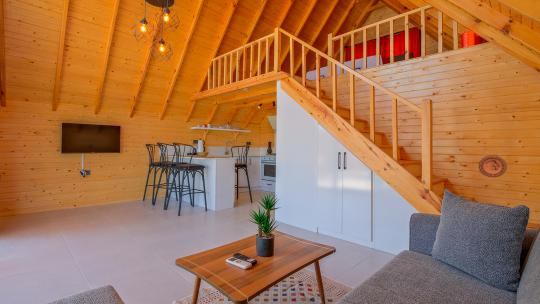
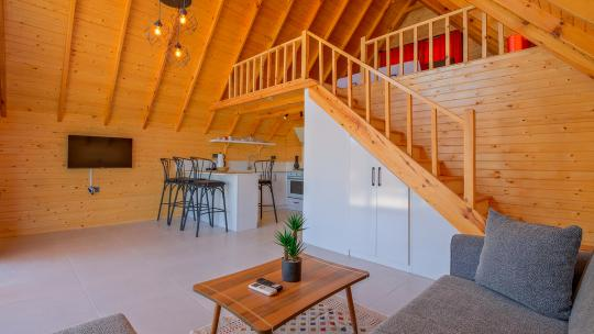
- decorative plate [478,154,508,178]
